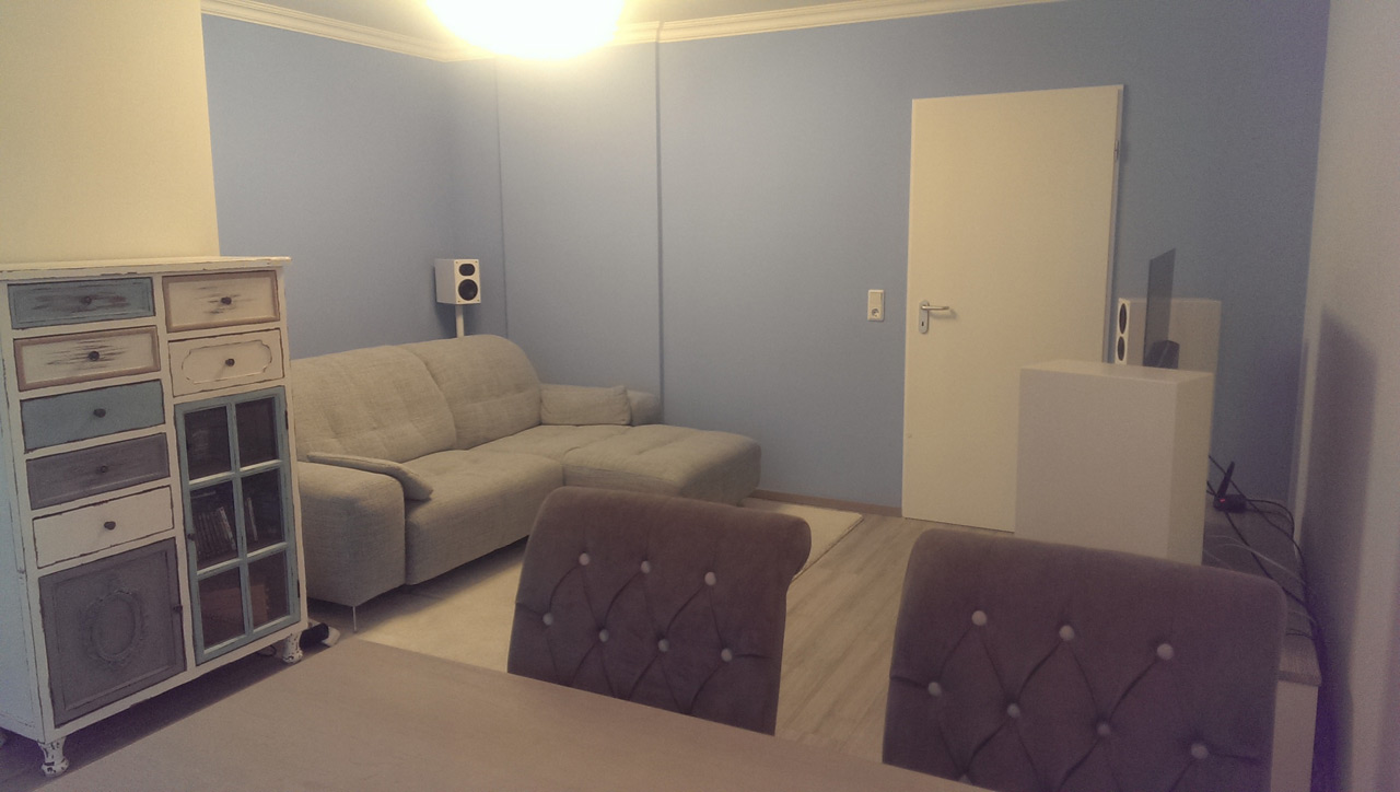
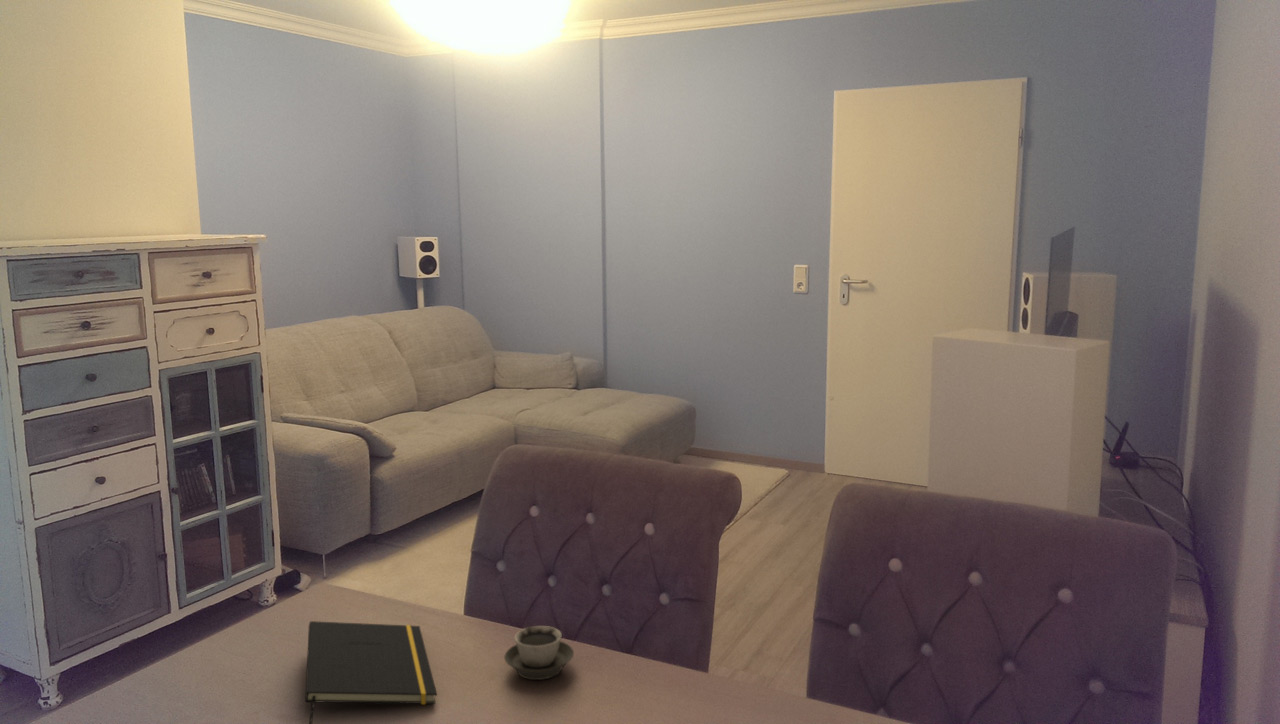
+ notepad [304,620,438,724]
+ cup [503,625,575,681]
